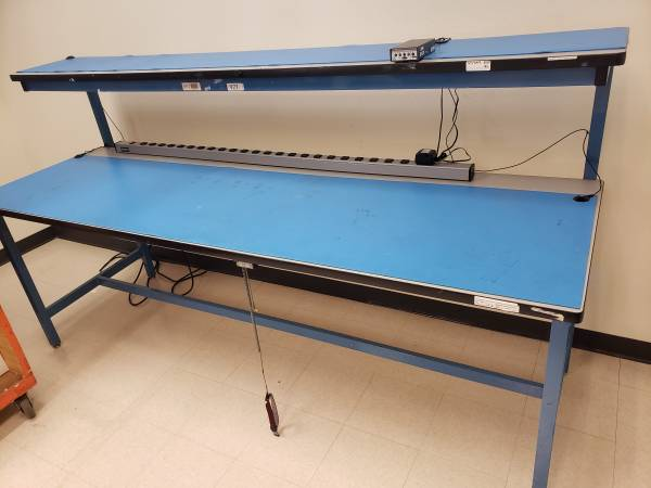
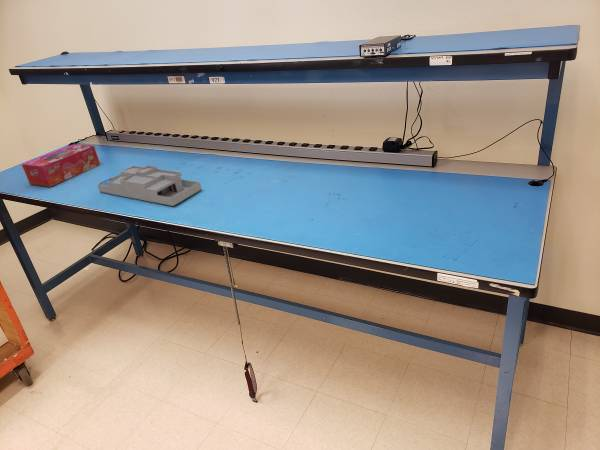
+ desk organizer [97,164,202,207]
+ tissue box [20,143,101,188]
